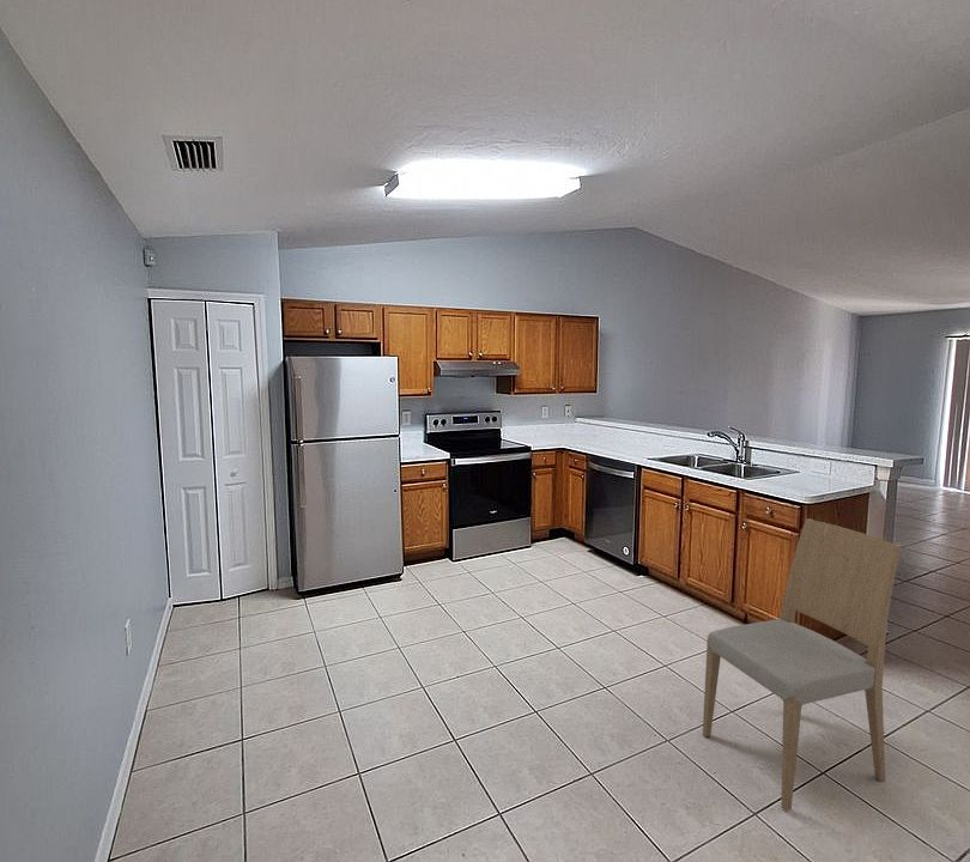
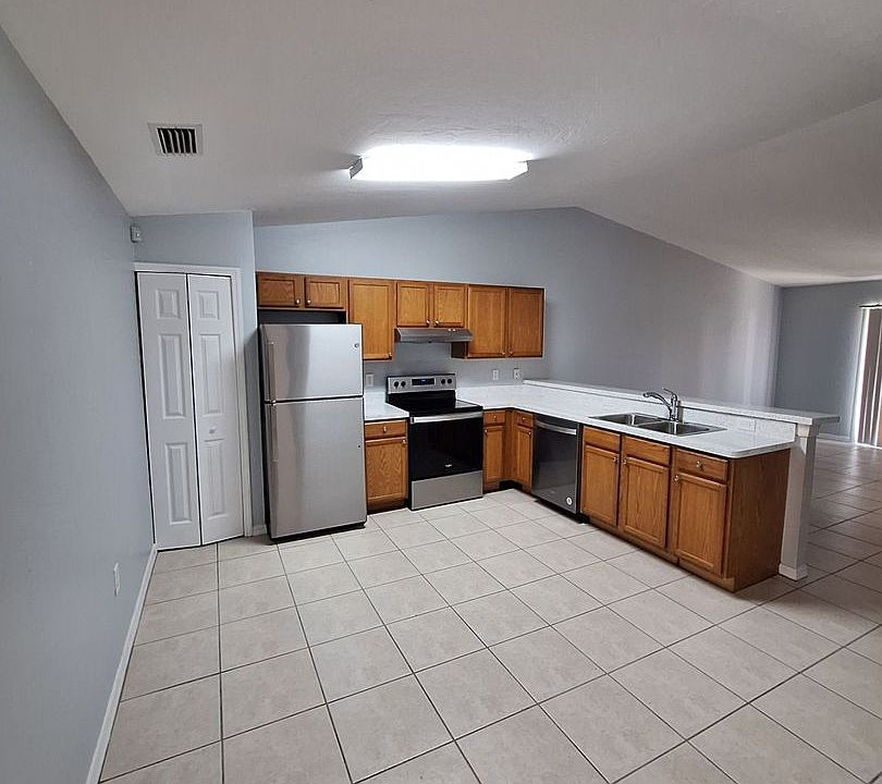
- dining chair [702,517,902,812]
